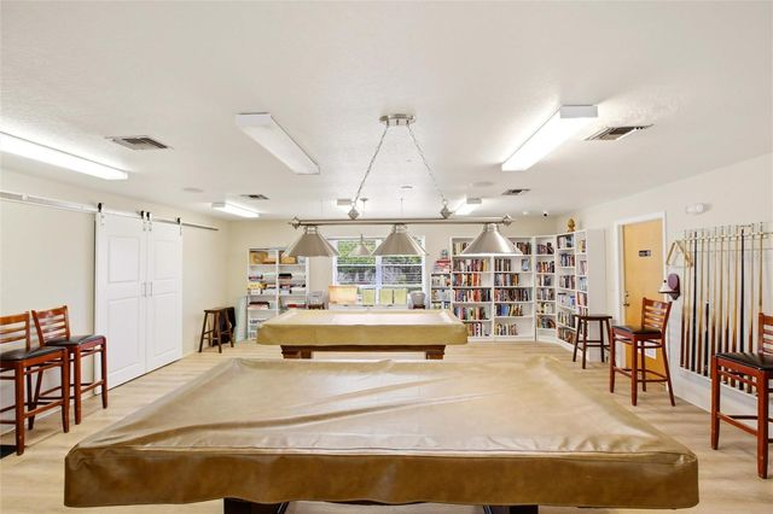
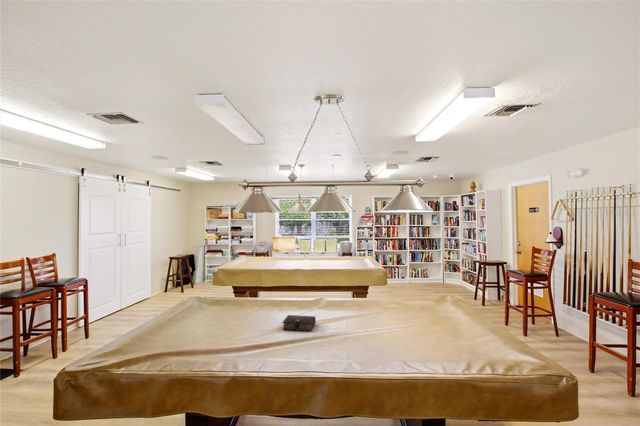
+ book [280,314,317,332]
